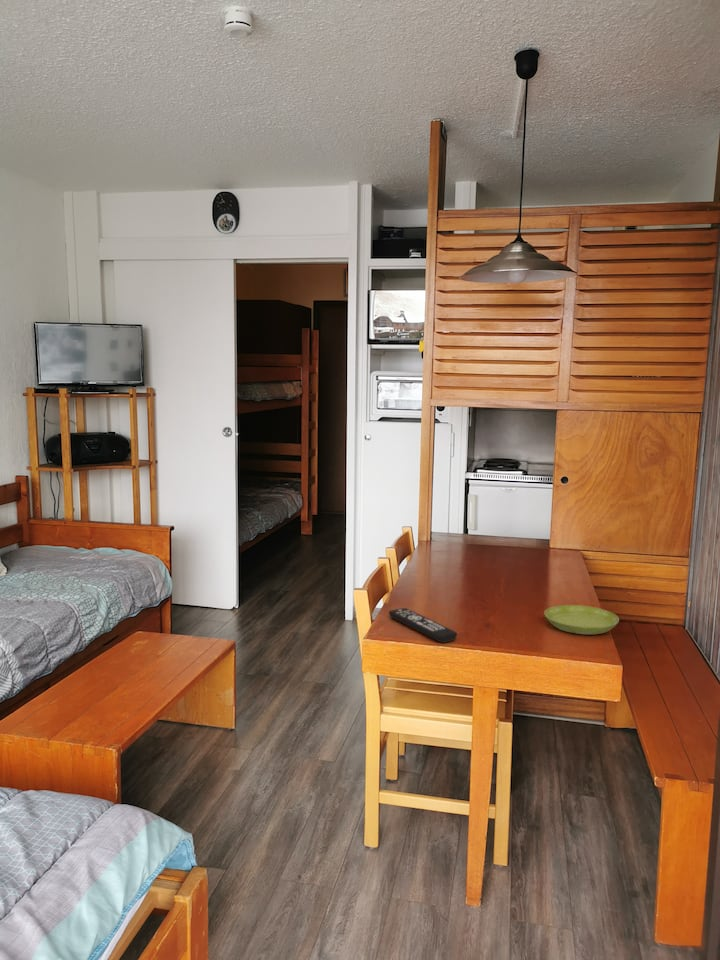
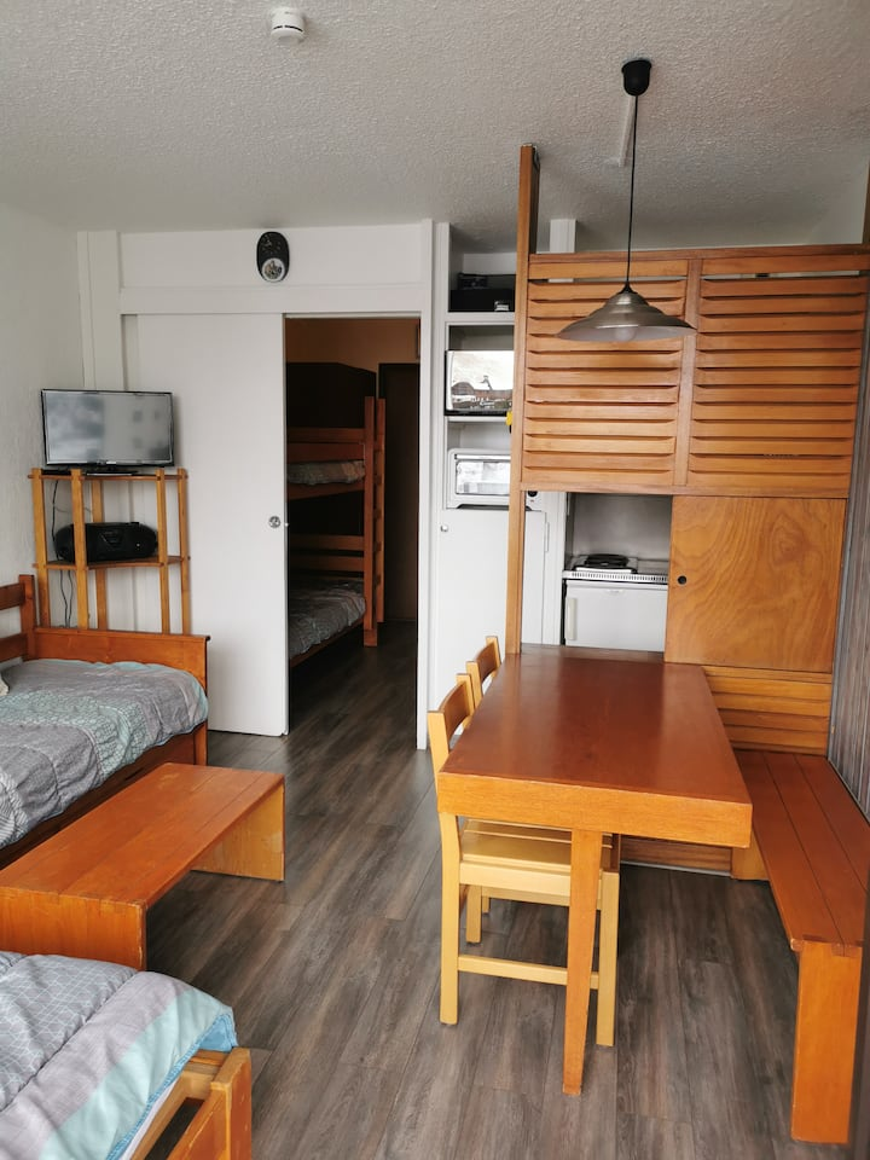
- saucer [543,604,620,635]
- remote control [388,607,458,643]
